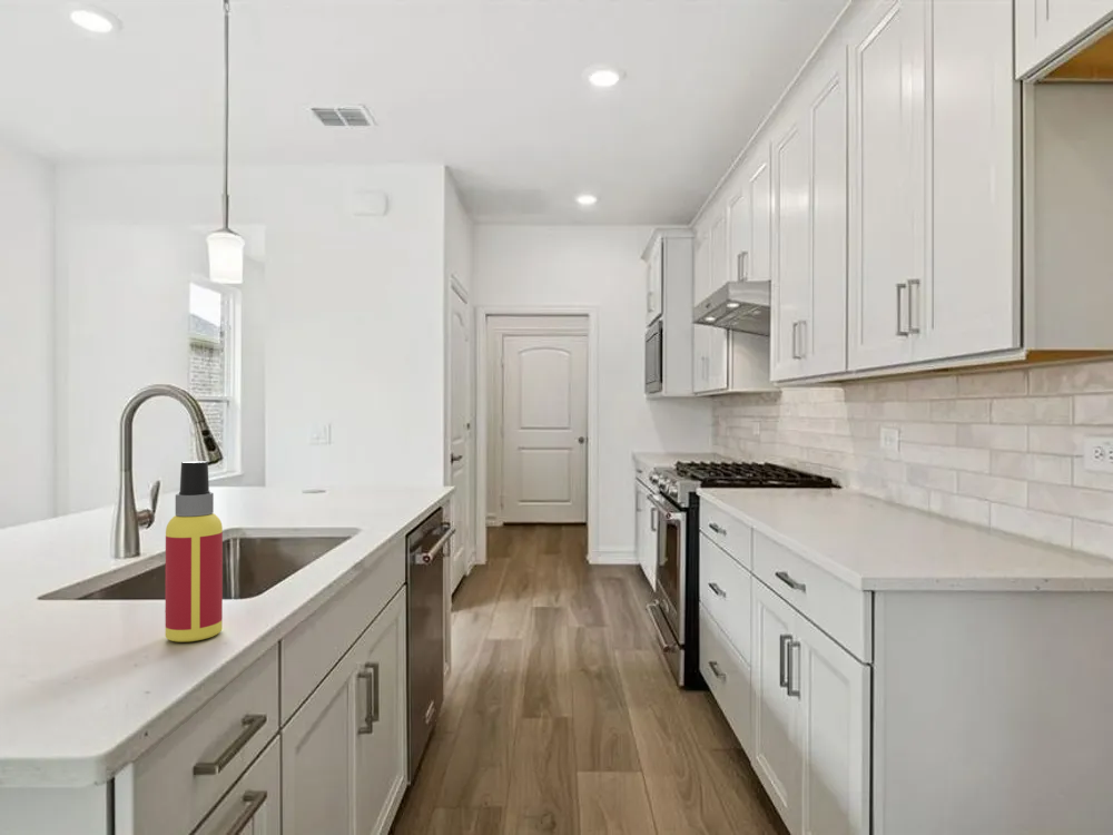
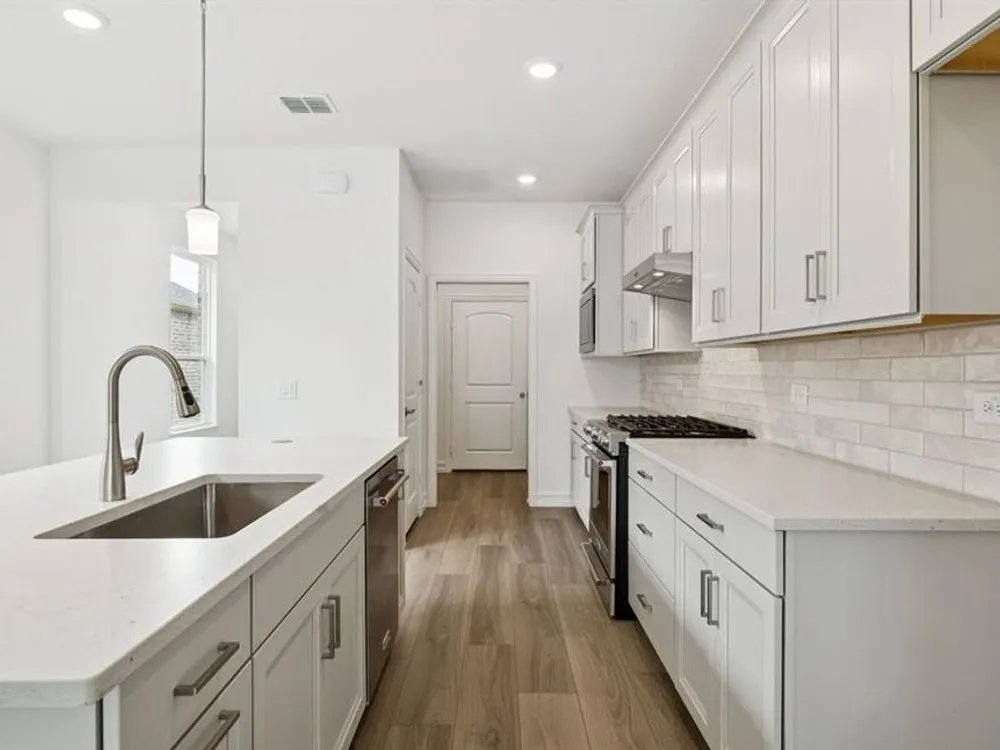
- spray bottle [165,460,224,644]
